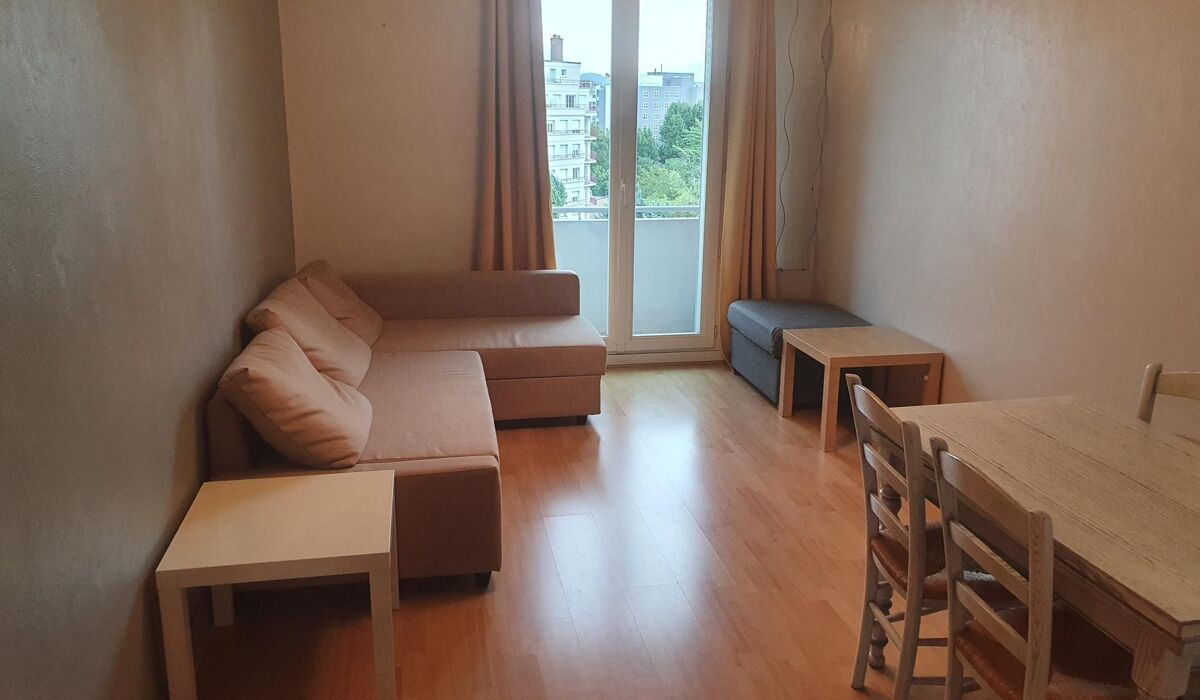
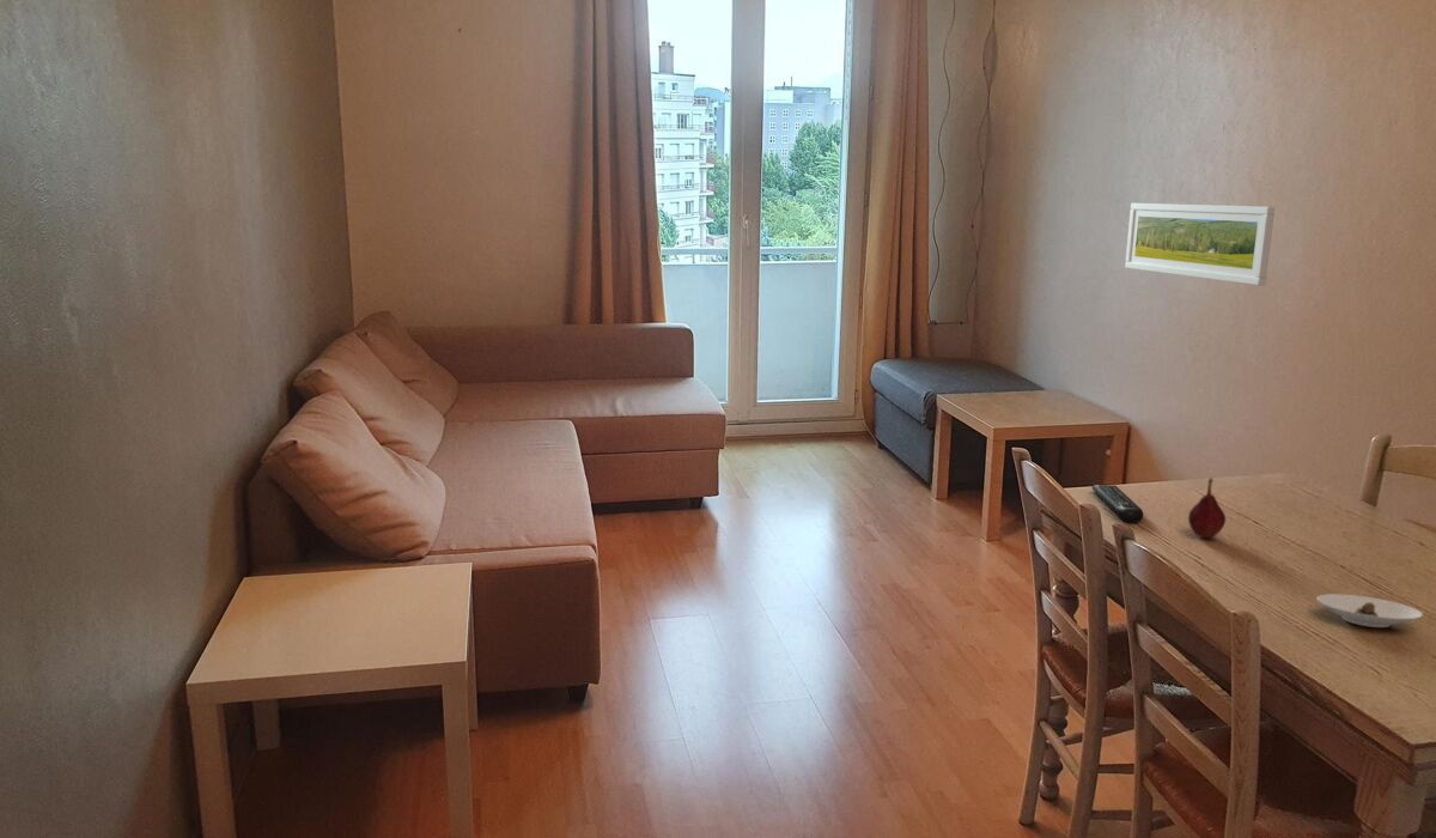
+ saucer [1315,593,1424,628]
+ fruit [1187,476,1227,539]
+ remote control [1091,484,1144,523]
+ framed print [1124,202,1276,287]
